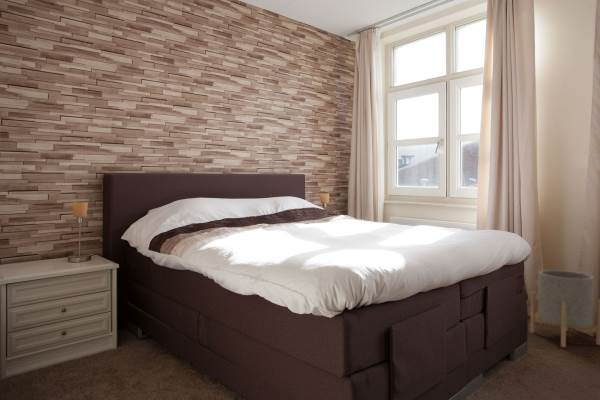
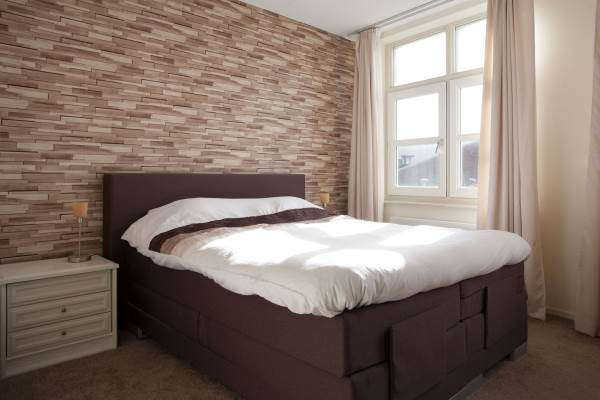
- planter [529,269,600,348]
